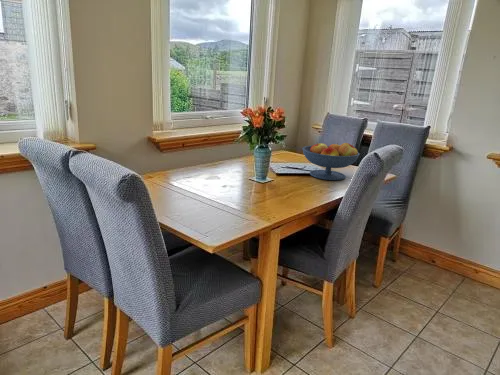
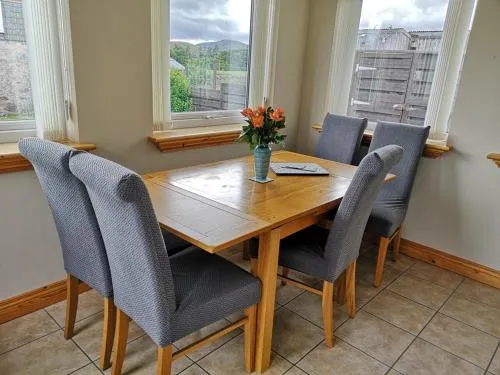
- fruit bowl [301,142,361,181]
